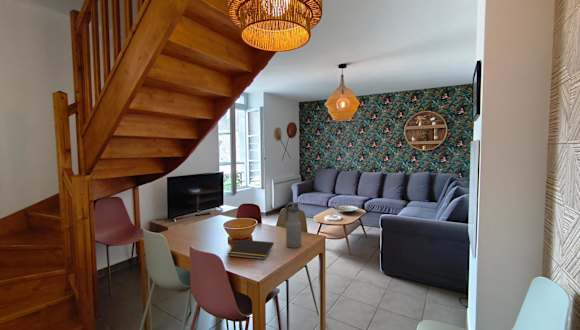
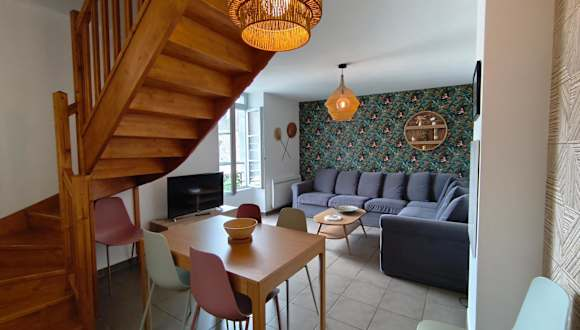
- notepad [227,239,275,261]
- water bottle [284,201,302,249]
